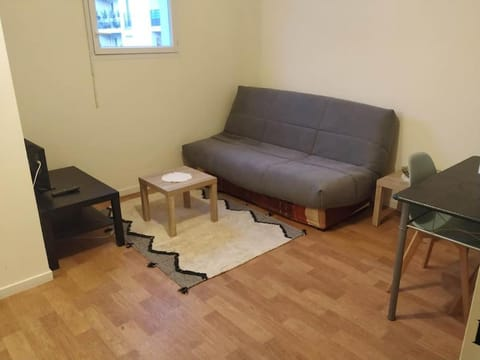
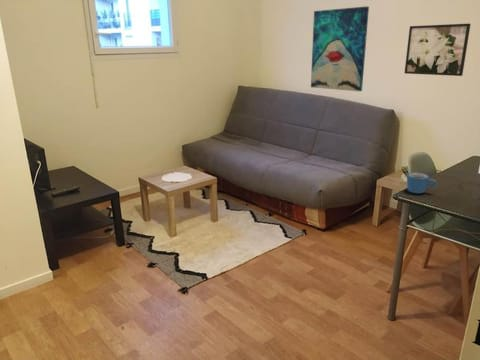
+ wall art [310,5,370,92]
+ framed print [404,23,471,77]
+ mug [406,171,437,195]
